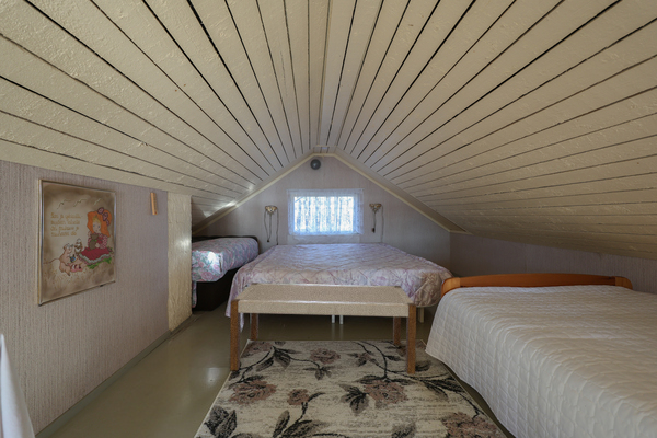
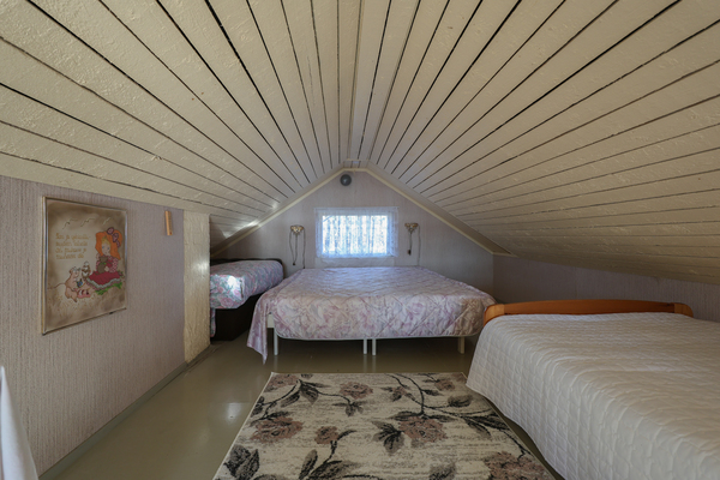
- bench [229,281,417,374]
